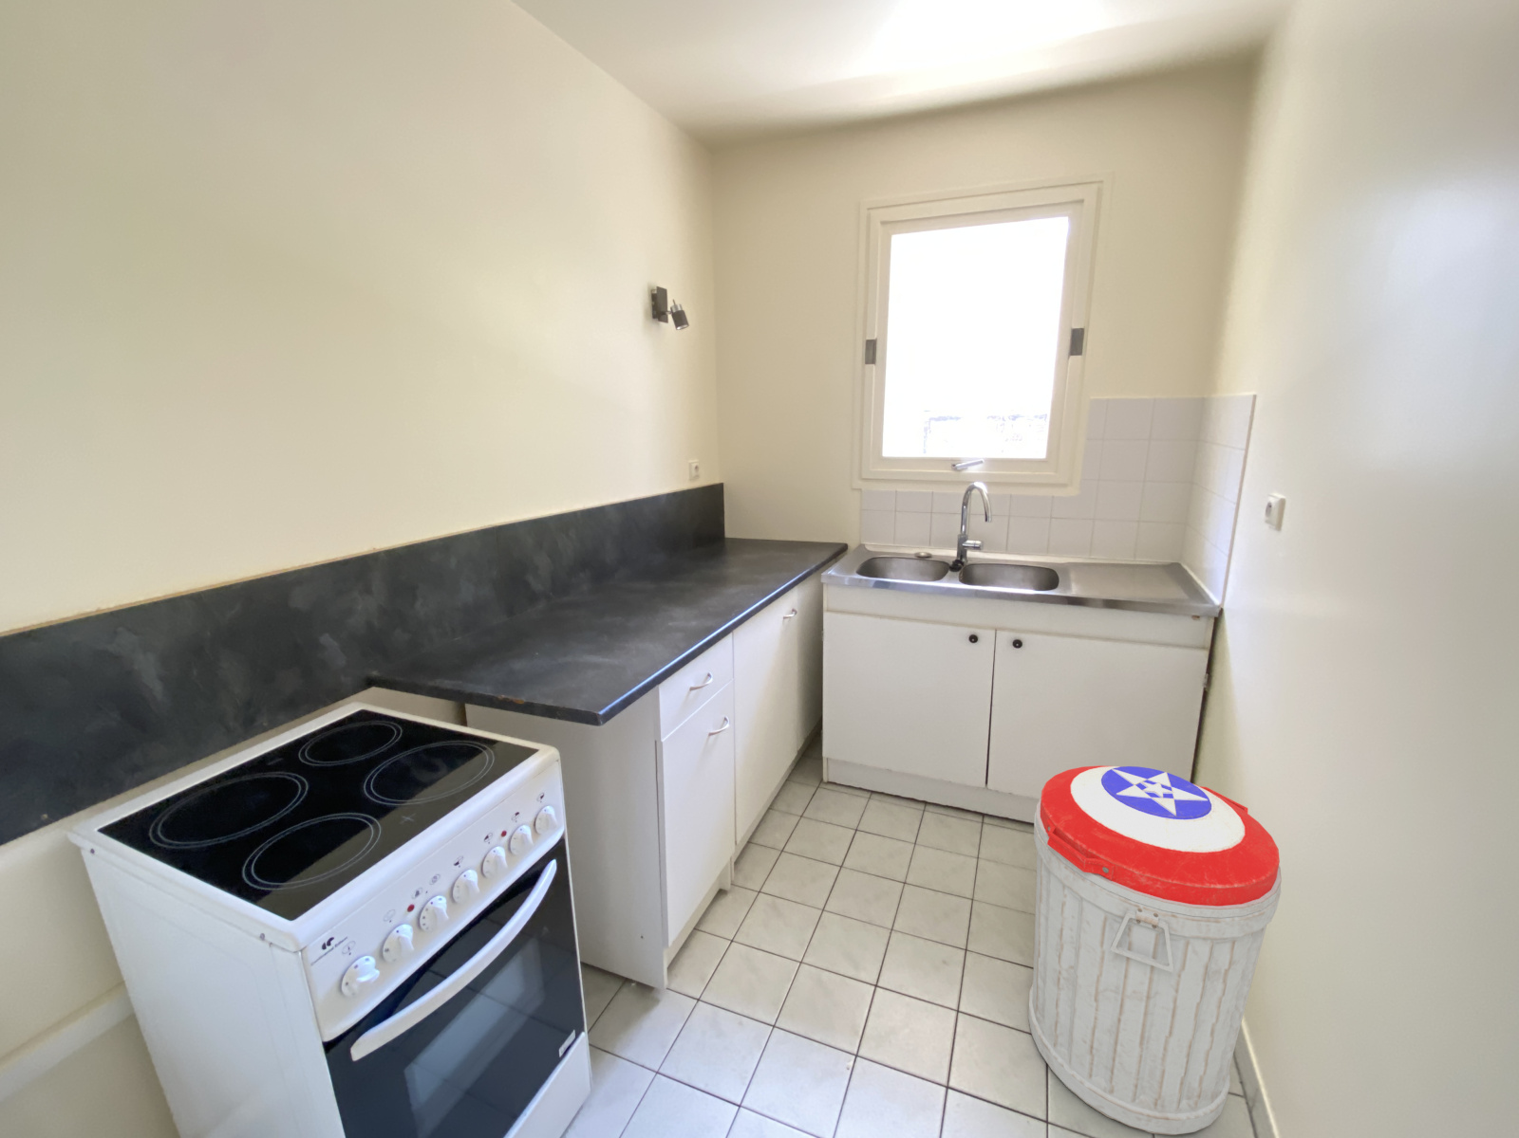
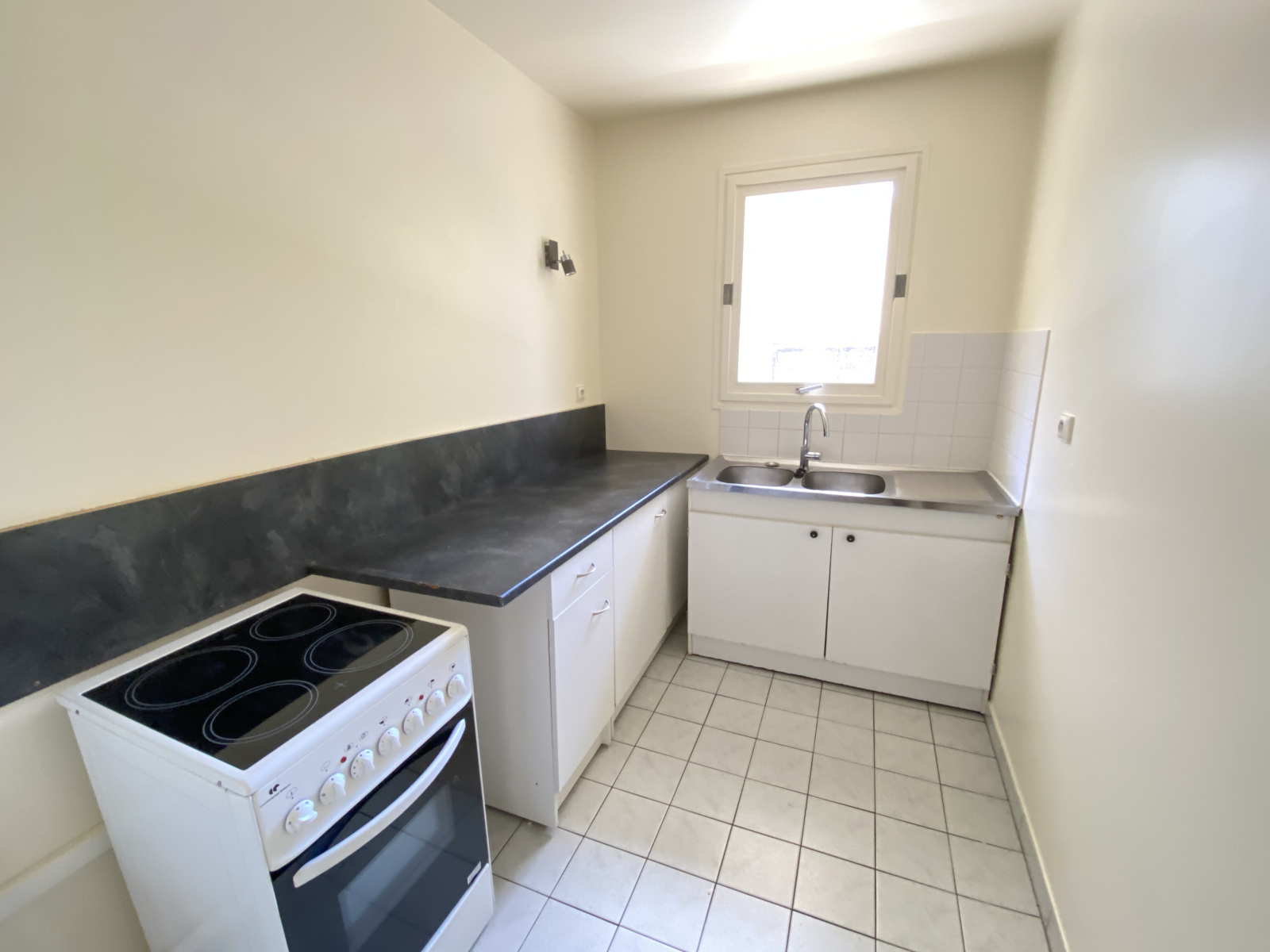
- trash can [1027,764,1282,1136]
